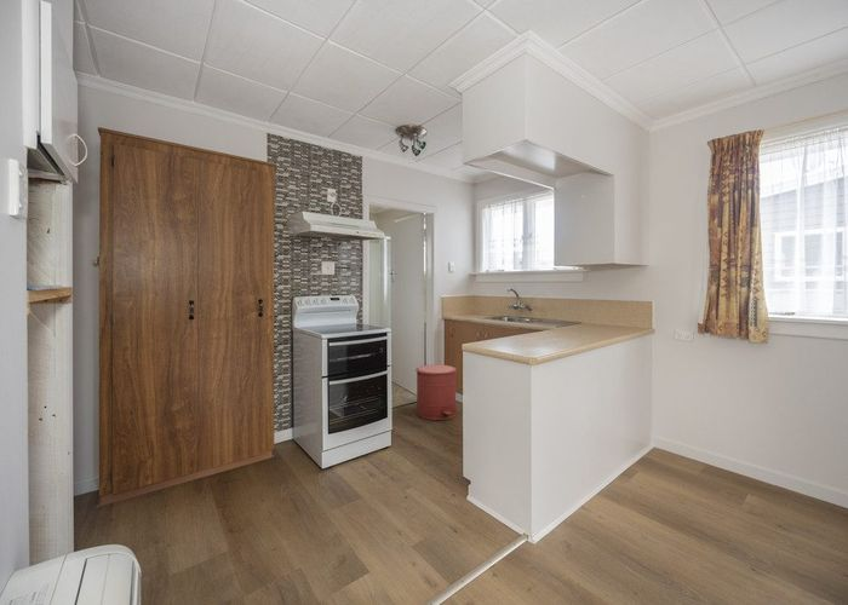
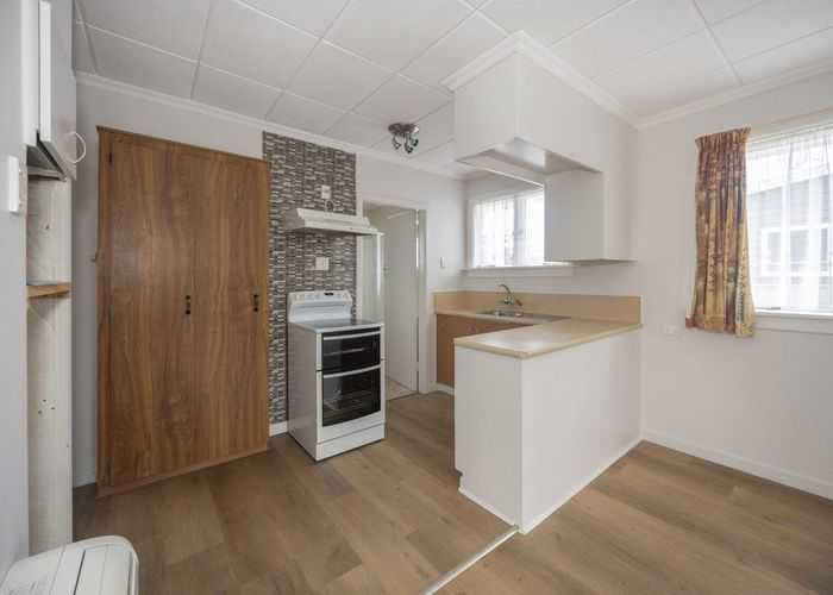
- trash can [414,364,458,421]
